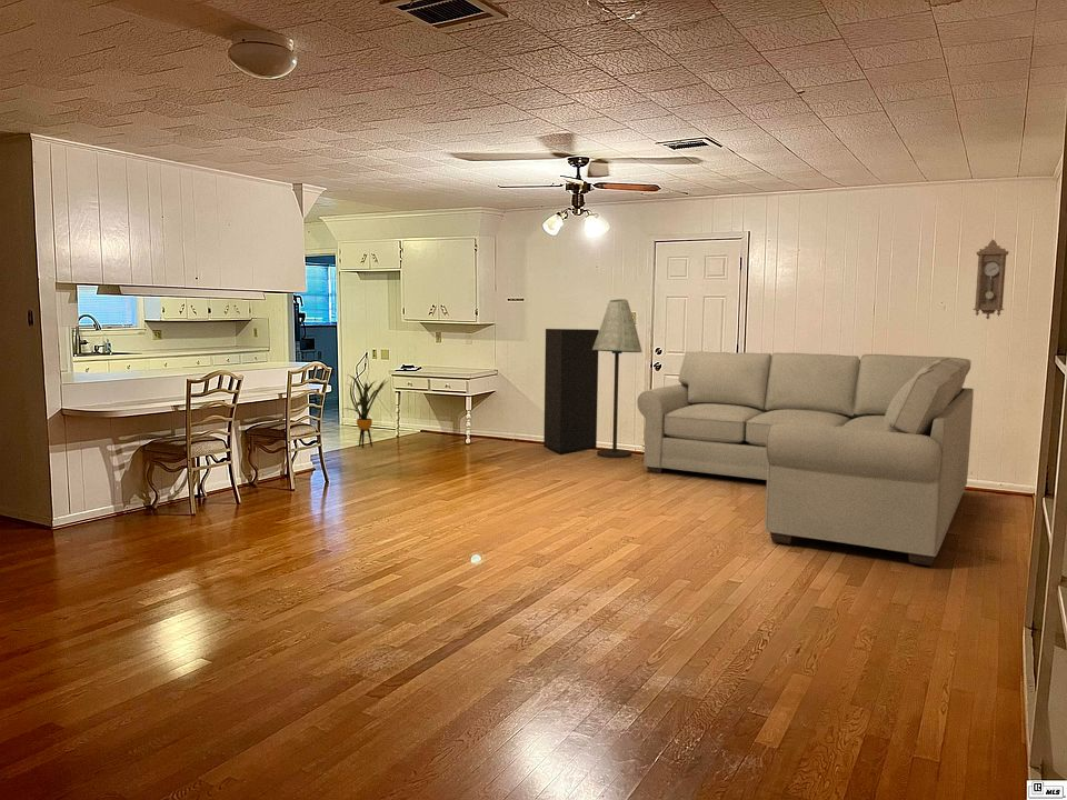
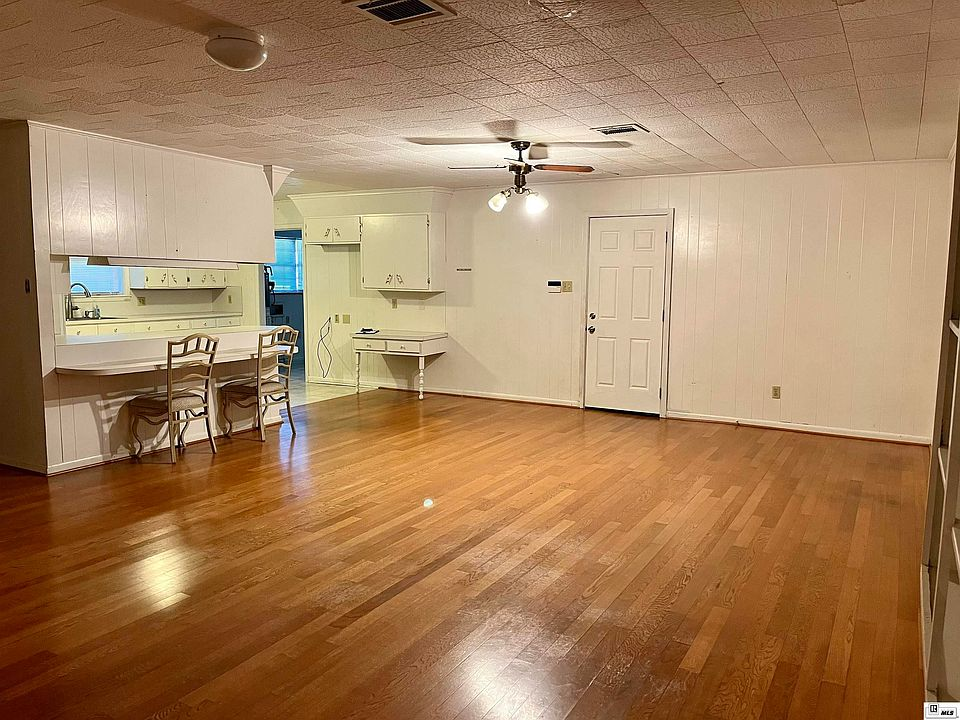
- floor lamp [592,298,644,459]
- sofa [636,350,975,567]
- house plant [340,373,389,449]
- storage cabinet [542,328,600,456]
- pendulum clock [973,238,1010,320]
